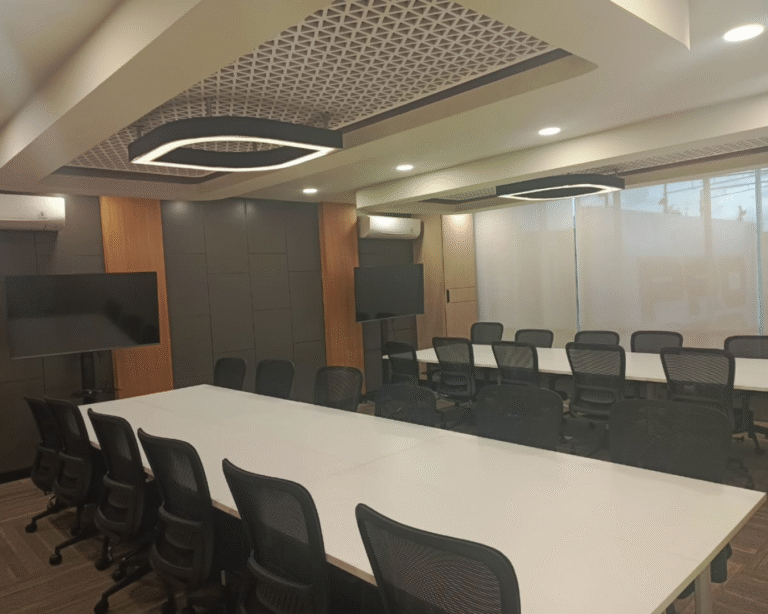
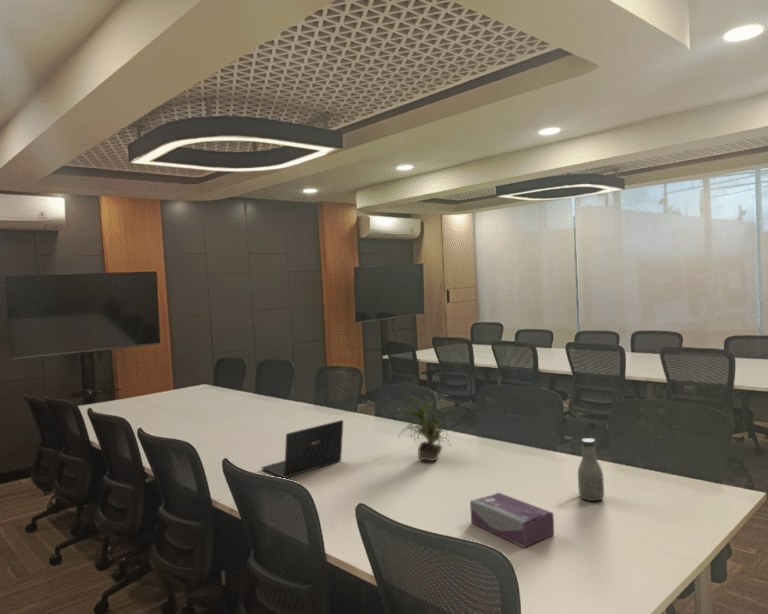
+ potted plant [395,395,457,462]
+ bottle [577,437,605,502]
+ laptop [260,419,344,479]
+ tissue box [469,491,555,548]
